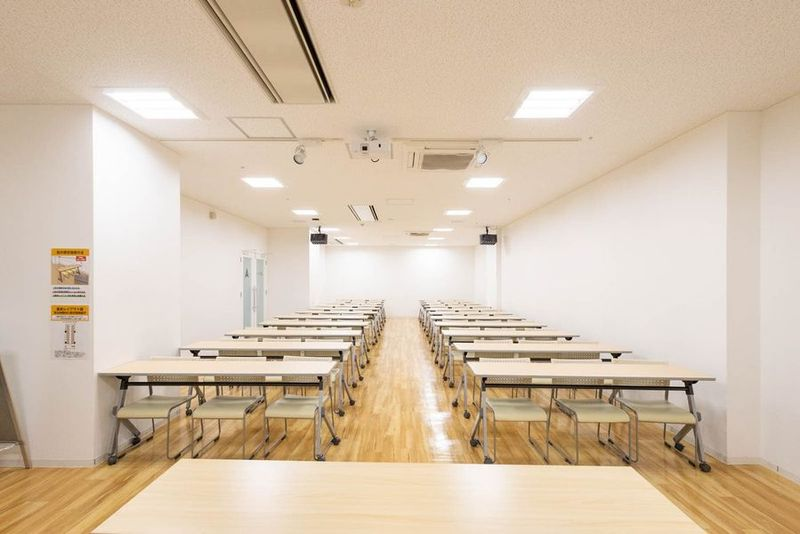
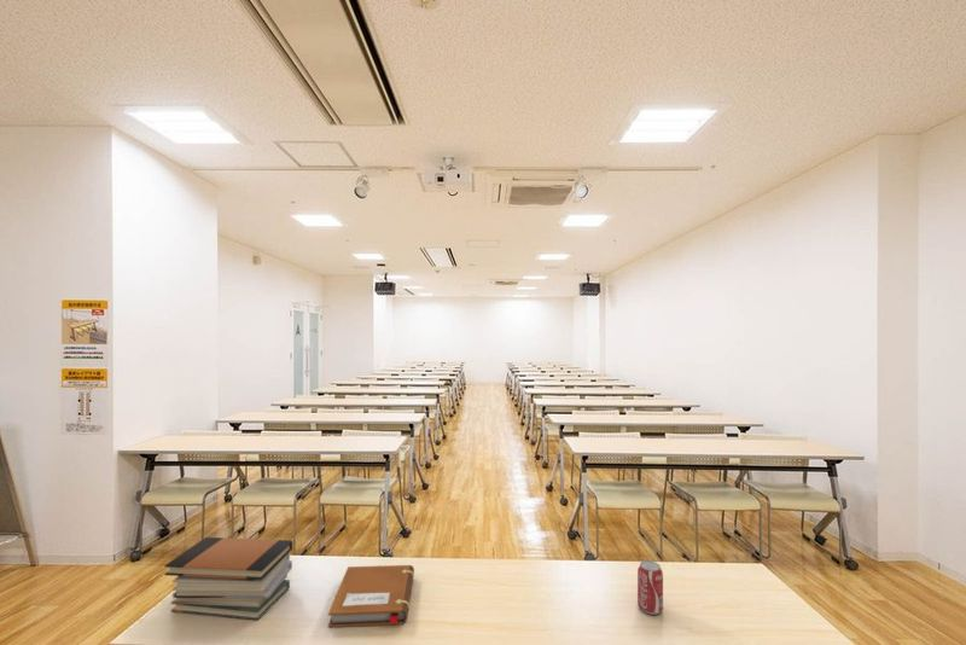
+ notebook [327,564,415,628]
+ beverage can [636,559,664,616]
+ book stack [163,536,293,621]
